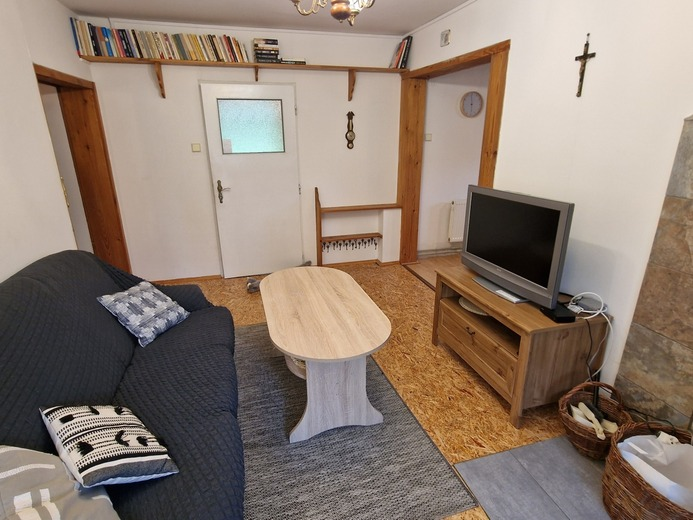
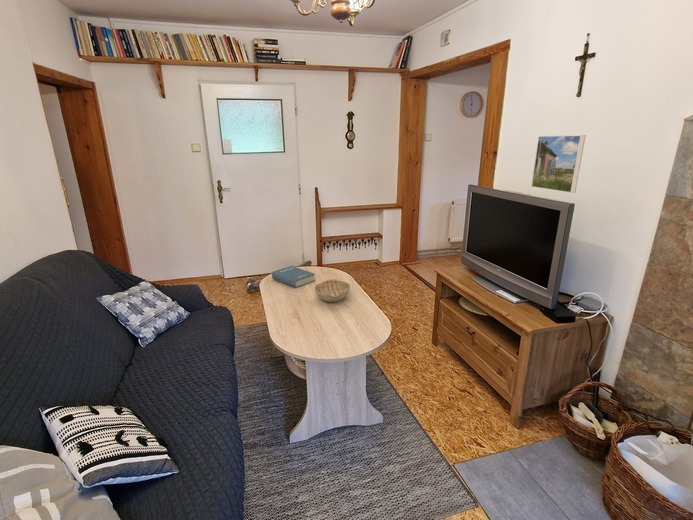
+ hardback book [271,265,316,289]
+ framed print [530,134,587,194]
+ decorative bowl [313,278,351,303]
